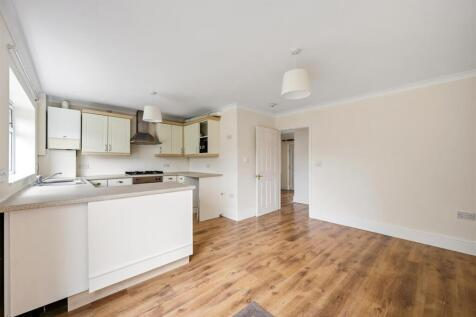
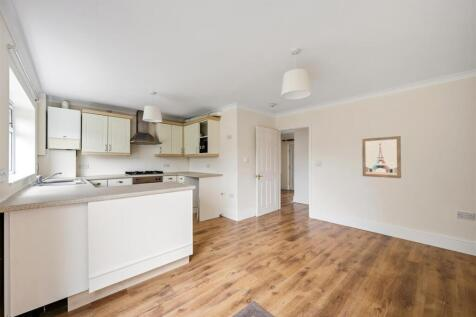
+ wall art [361,135,402,179]
